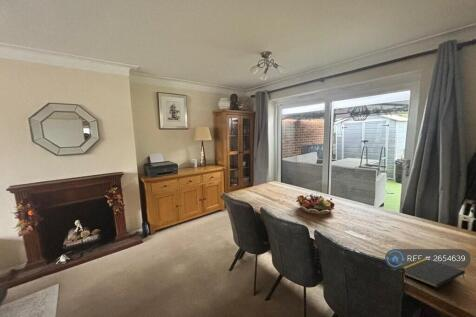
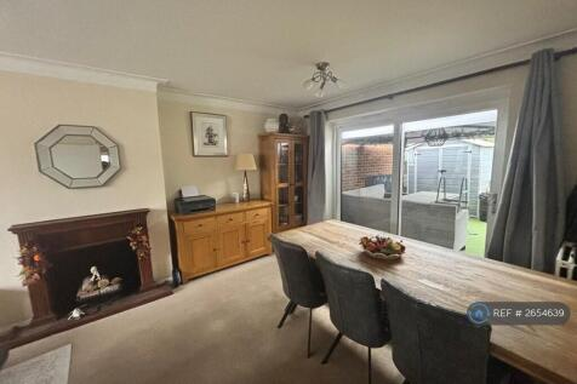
- notepad [401,257,466,289]
